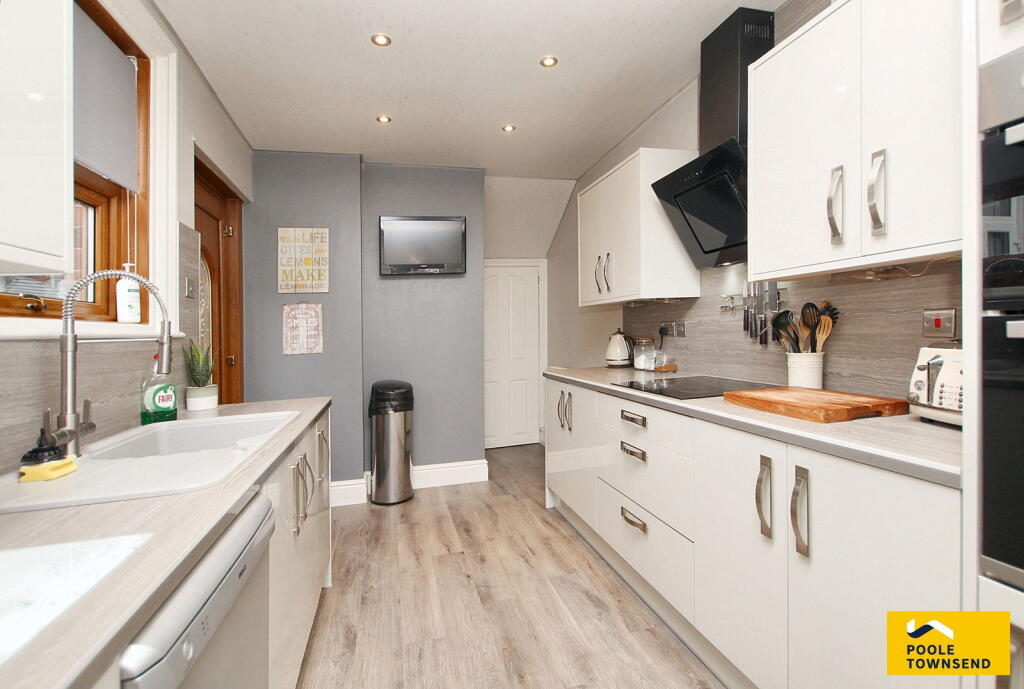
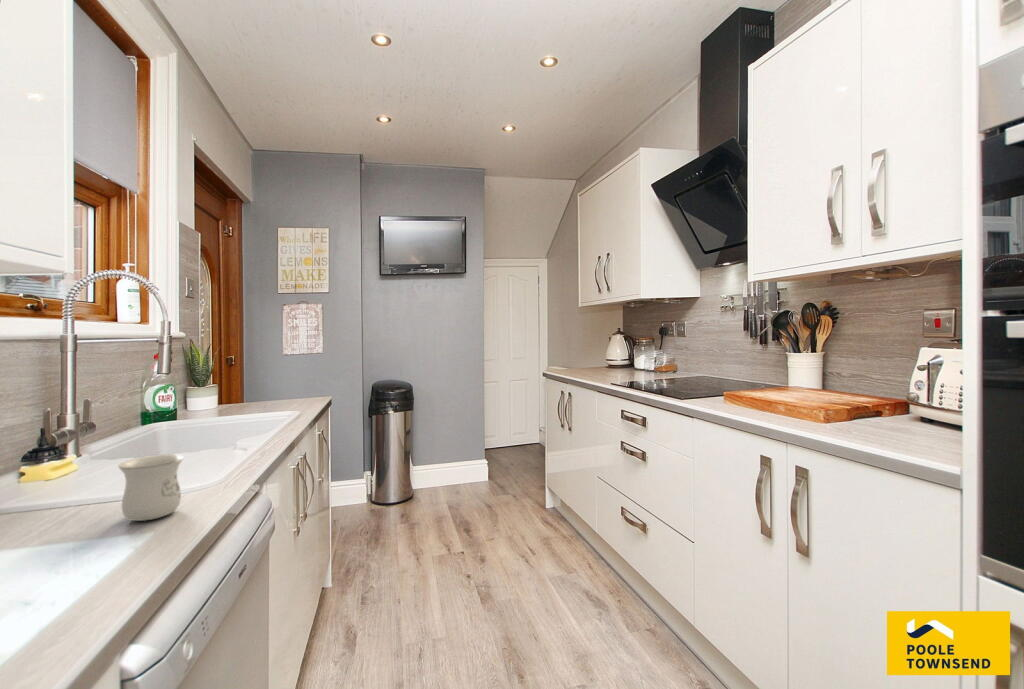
+ mug [117,453,185,522]
